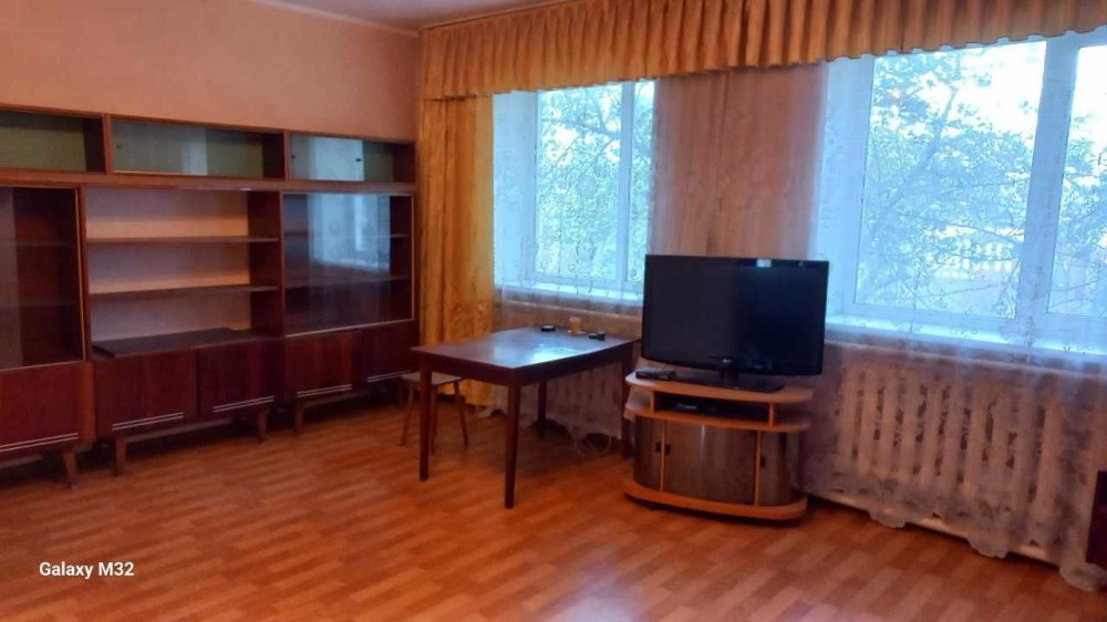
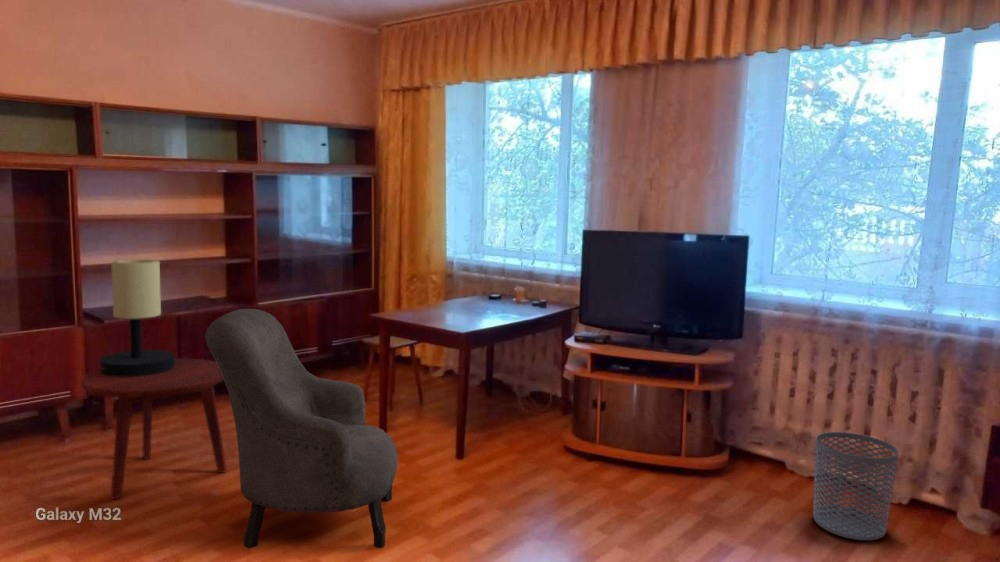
+ table lamp [99,258,176,377]
+ side table [80,357,228,500]
+ armchair [204,308,399,550]
+ waste bin [812,431,899,541]
